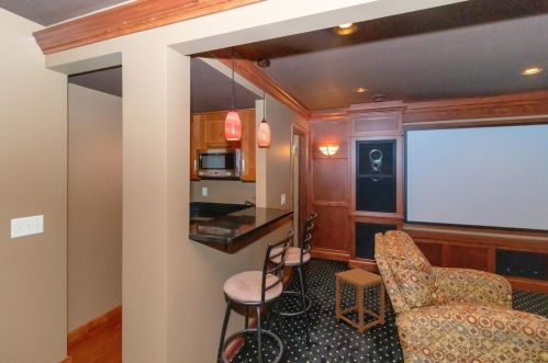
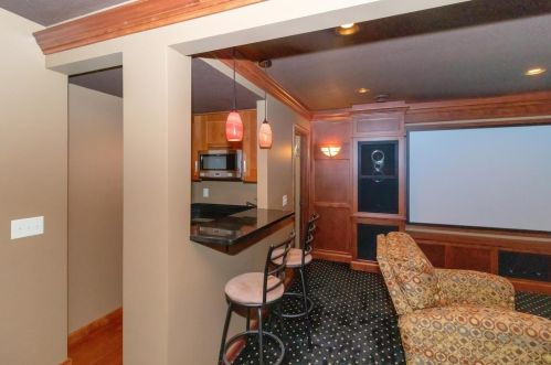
- side table [335,266,385,334]
